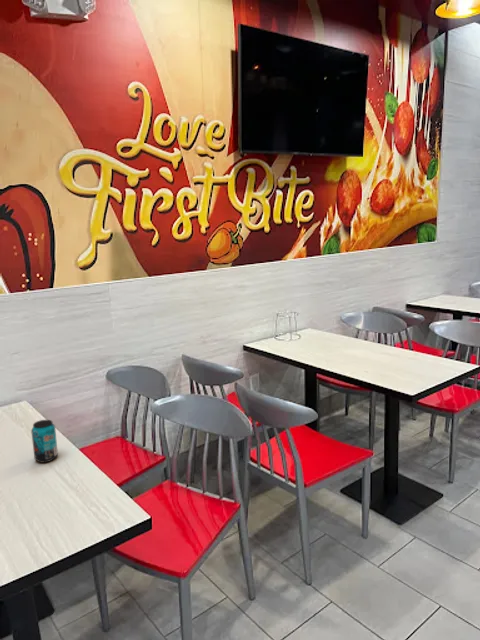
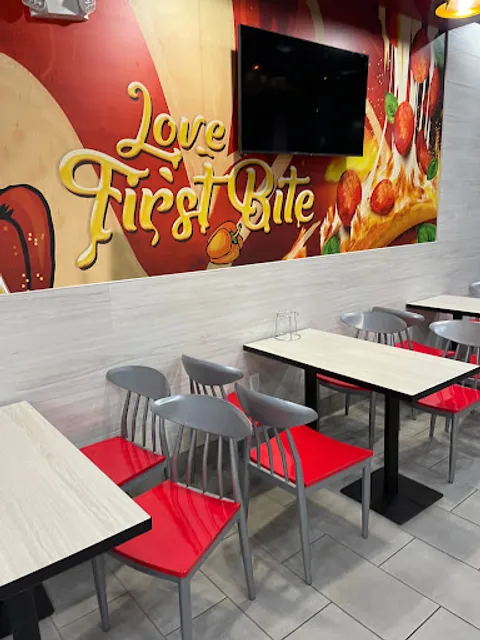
- beverage can [30,419,59,463]
